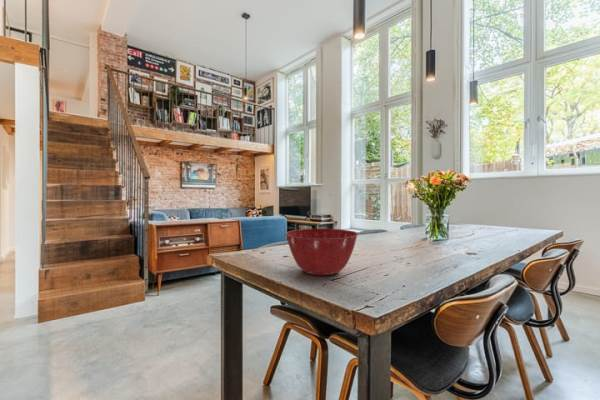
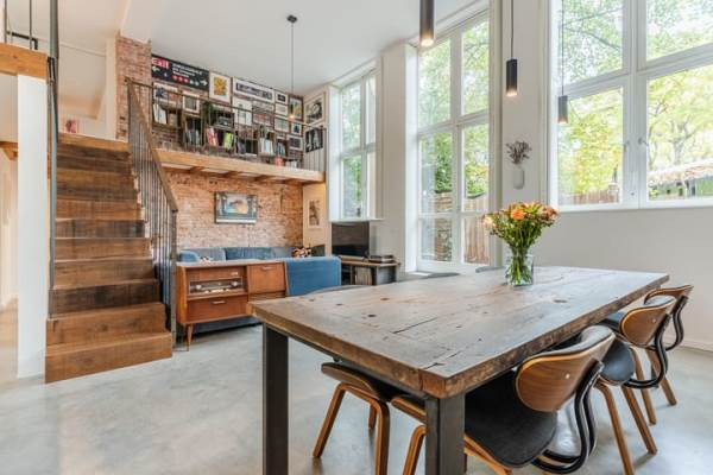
- mixing bowl [284,228,359,276]
